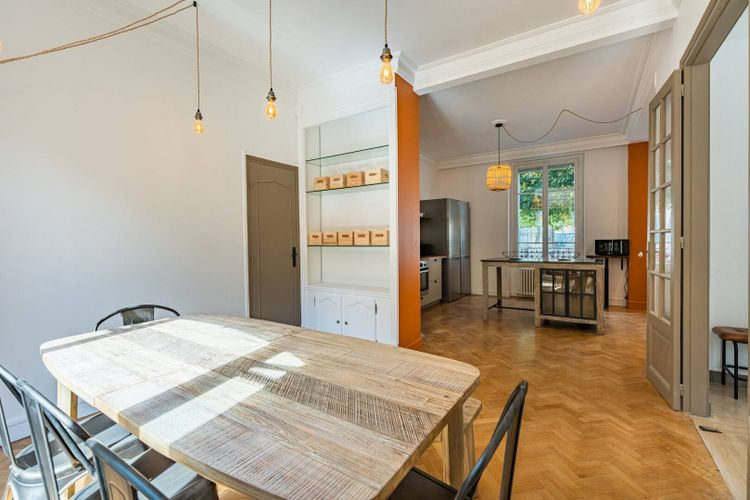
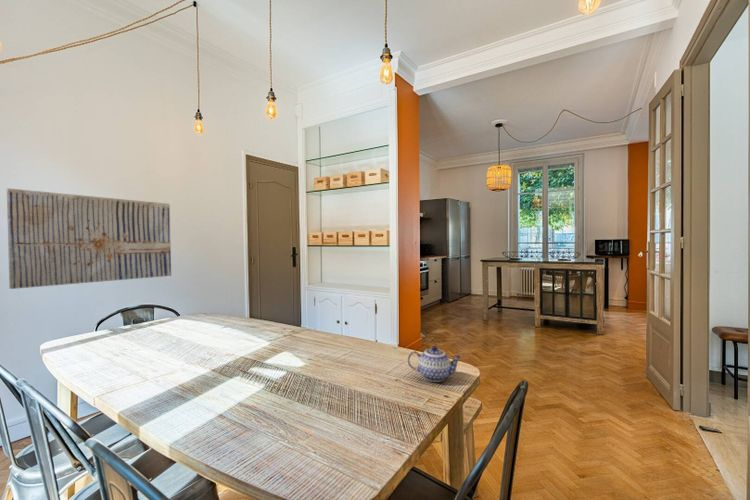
+ teapot [407,345,463,383]
+ wall art [6,187,172,290]
